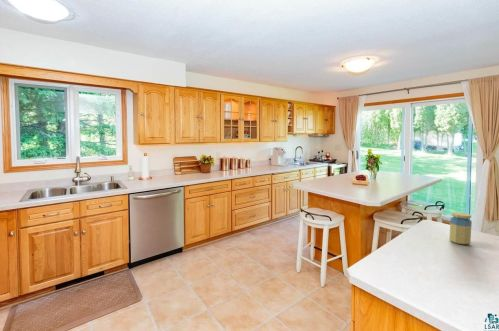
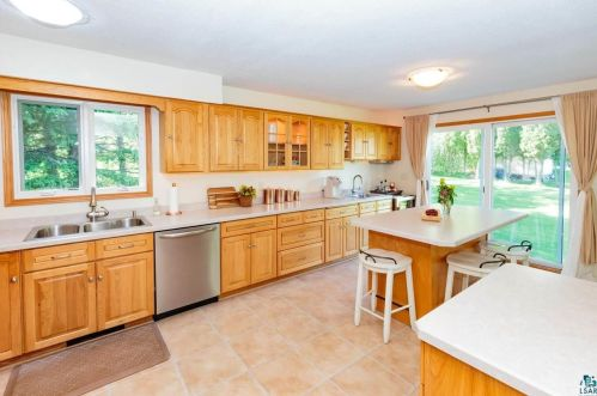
- jar [448,211,473,245]
